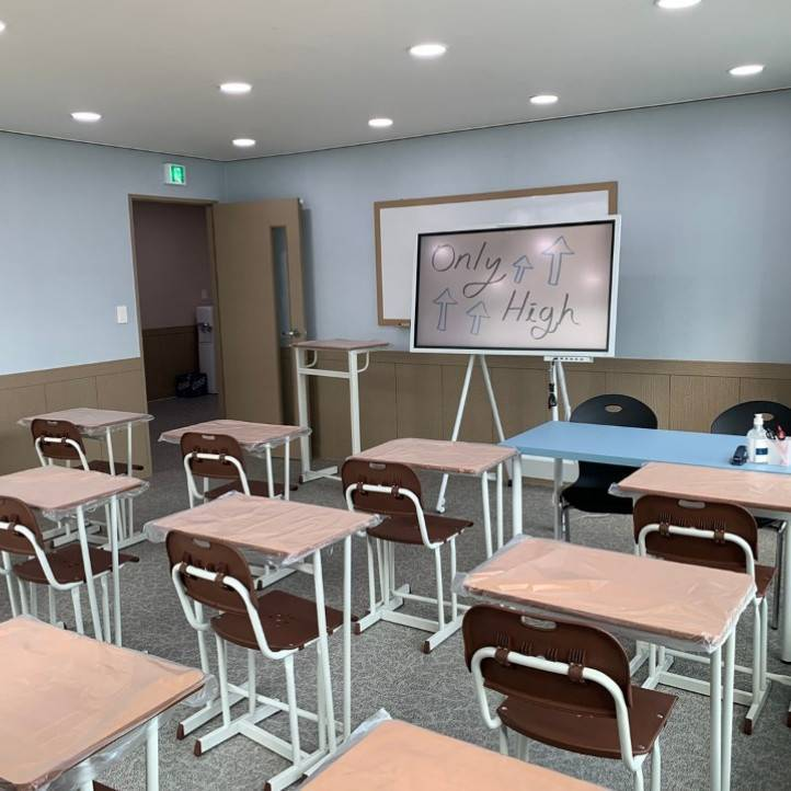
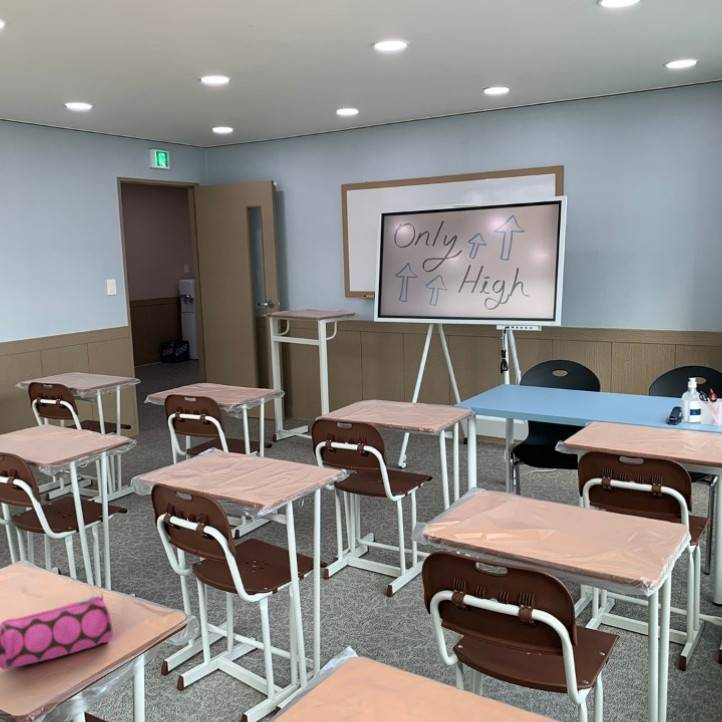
+ pencil case [0,591,114,671]
